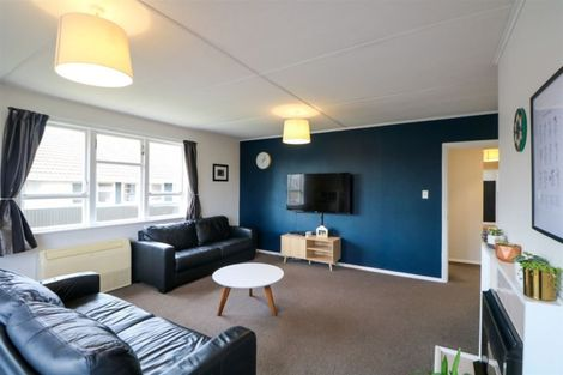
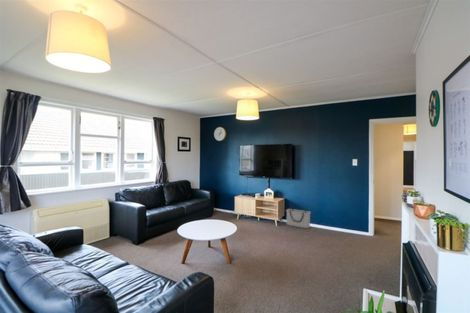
+ storage bin [285,208,312,229]
